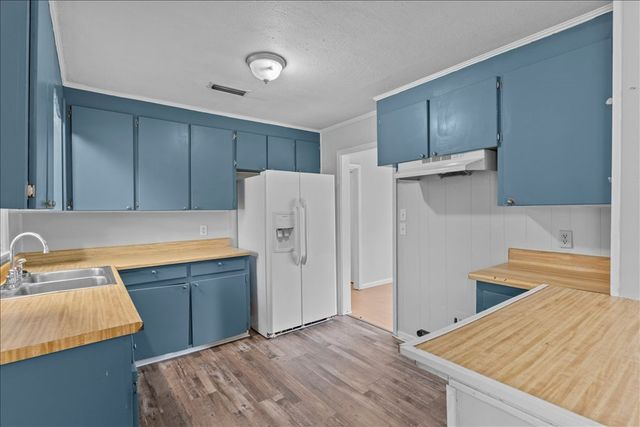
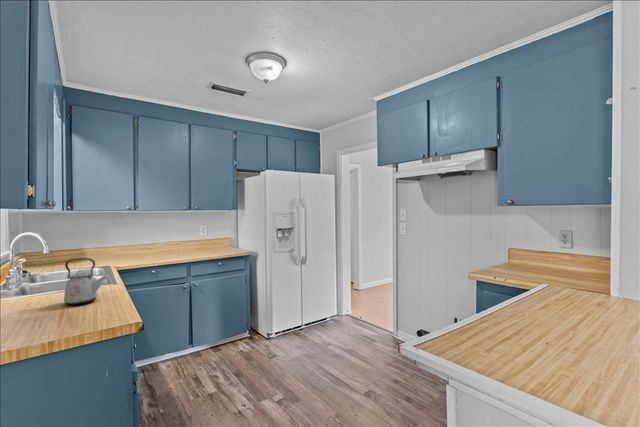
+ kettle [63,257,107,306]
